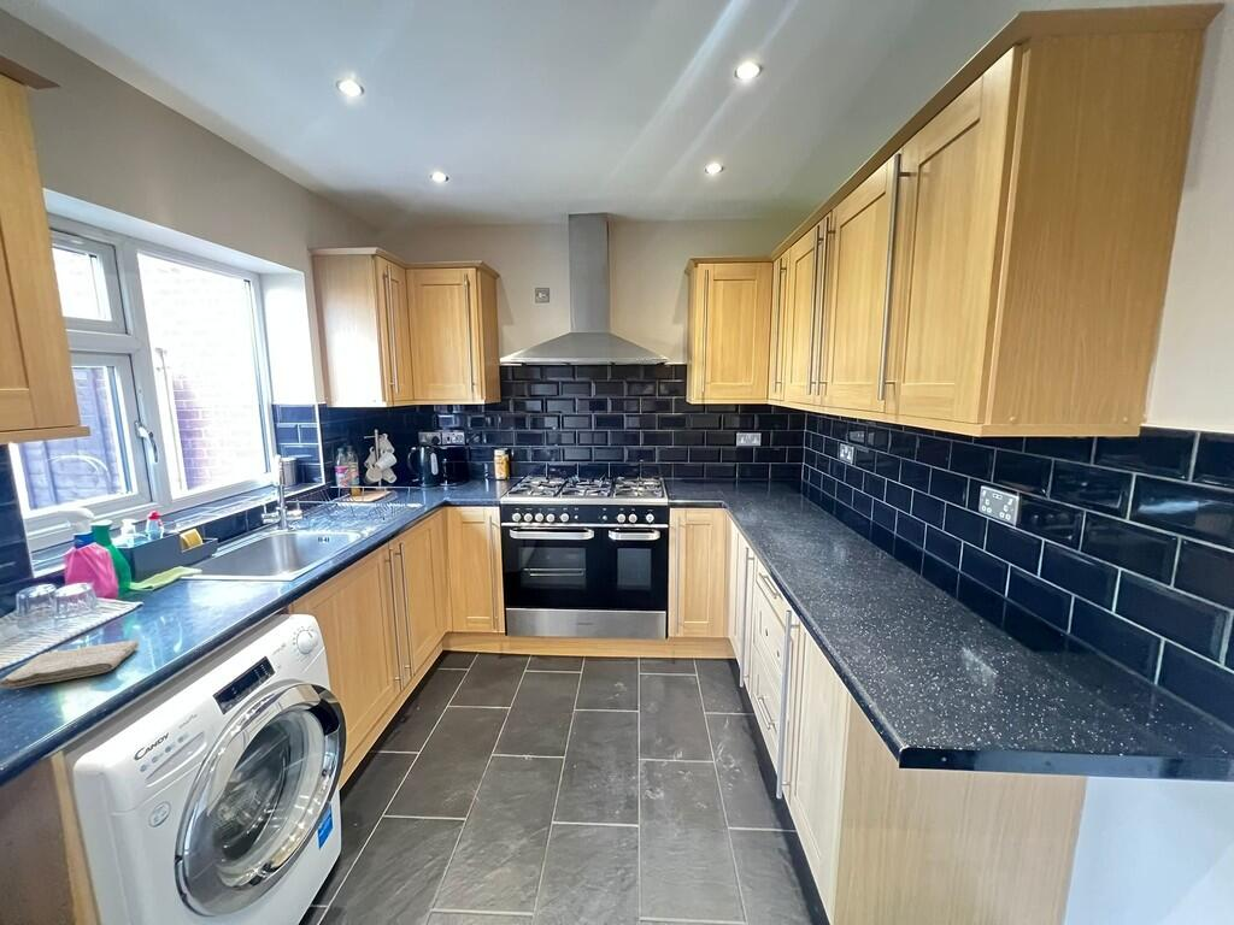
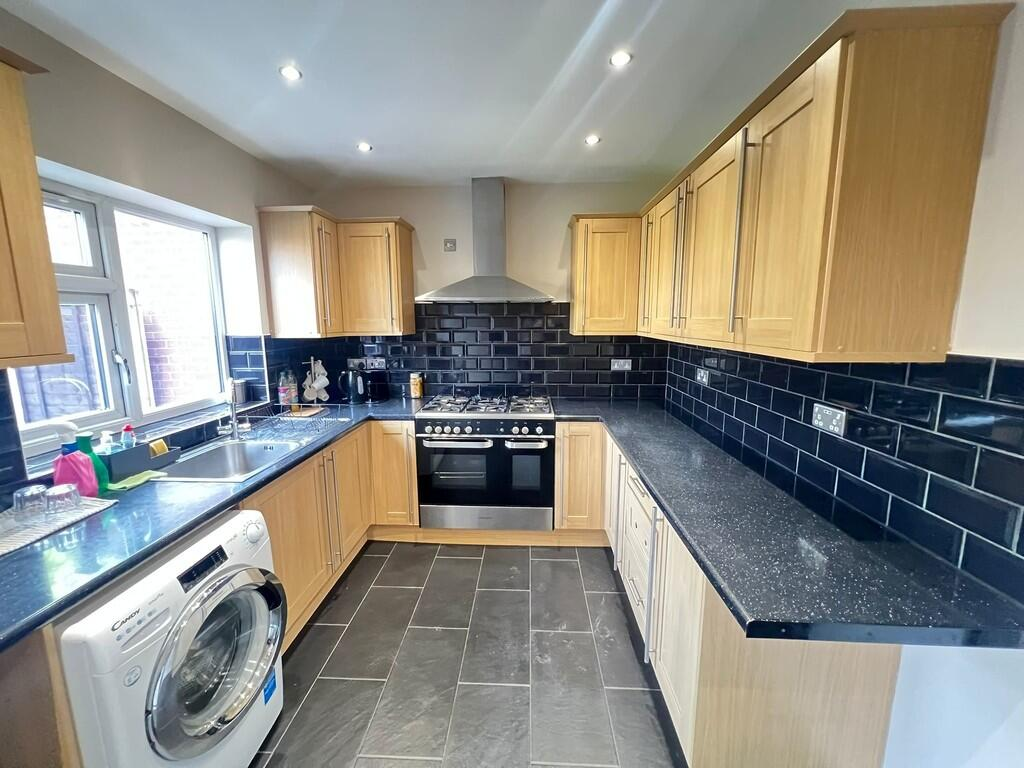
- washcloth [0,640,140,690]
